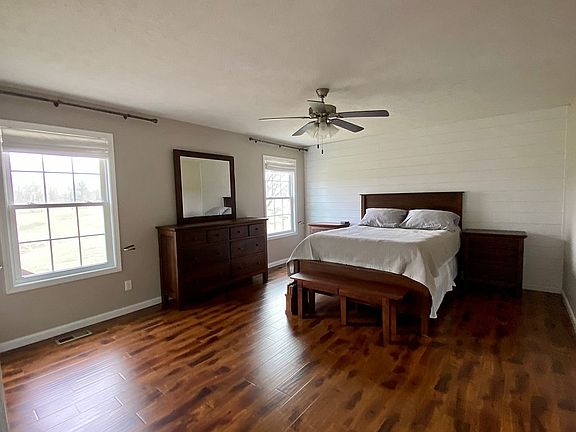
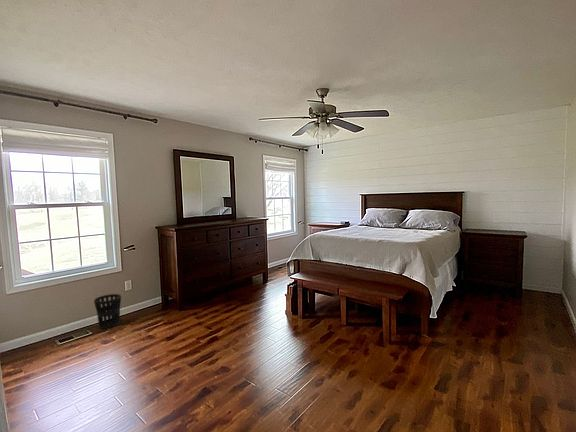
+ wastebasket [93,293,122,330]
